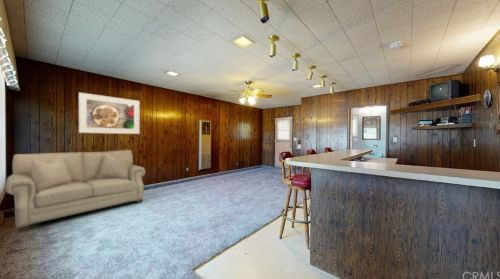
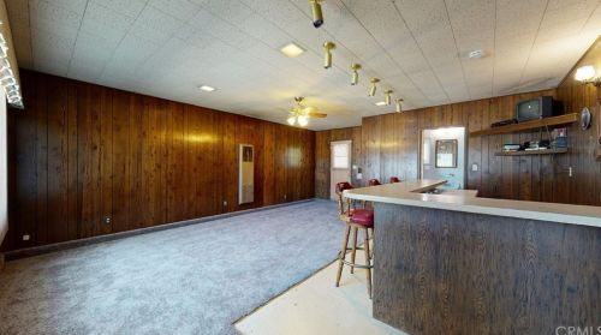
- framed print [78,91,140,135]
- sofa [4,149,146,233]
